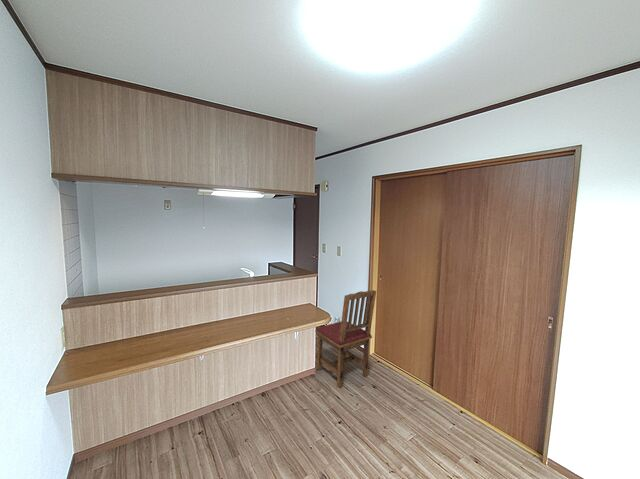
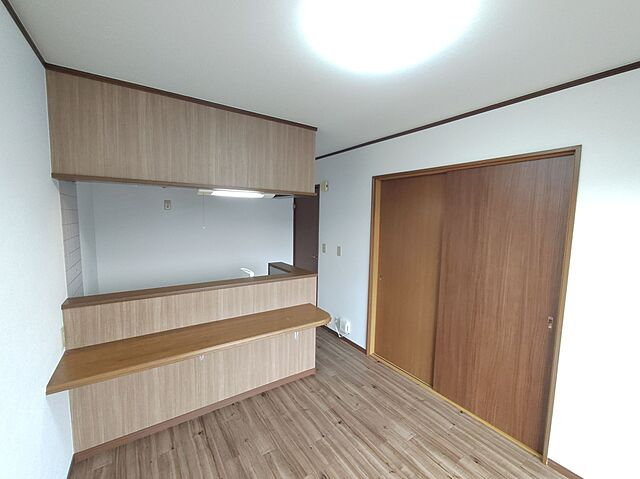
- dining chair [314,289,377,389]
